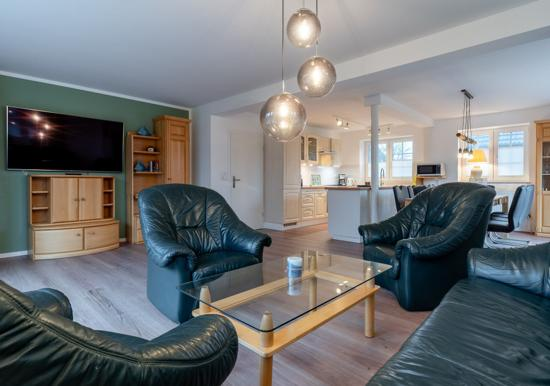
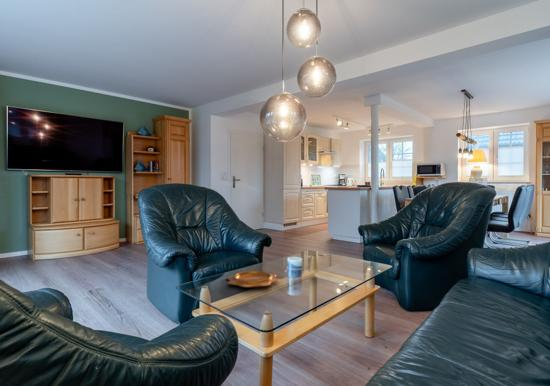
+ decorative bowl [225,270,281,288]
